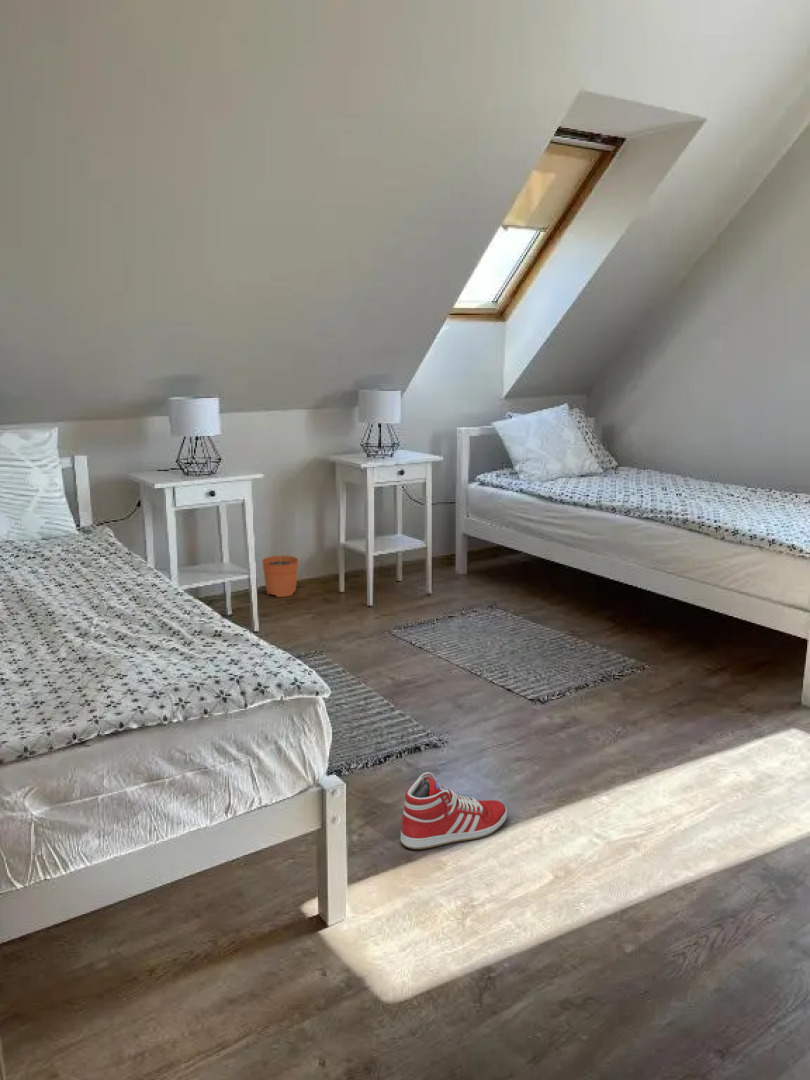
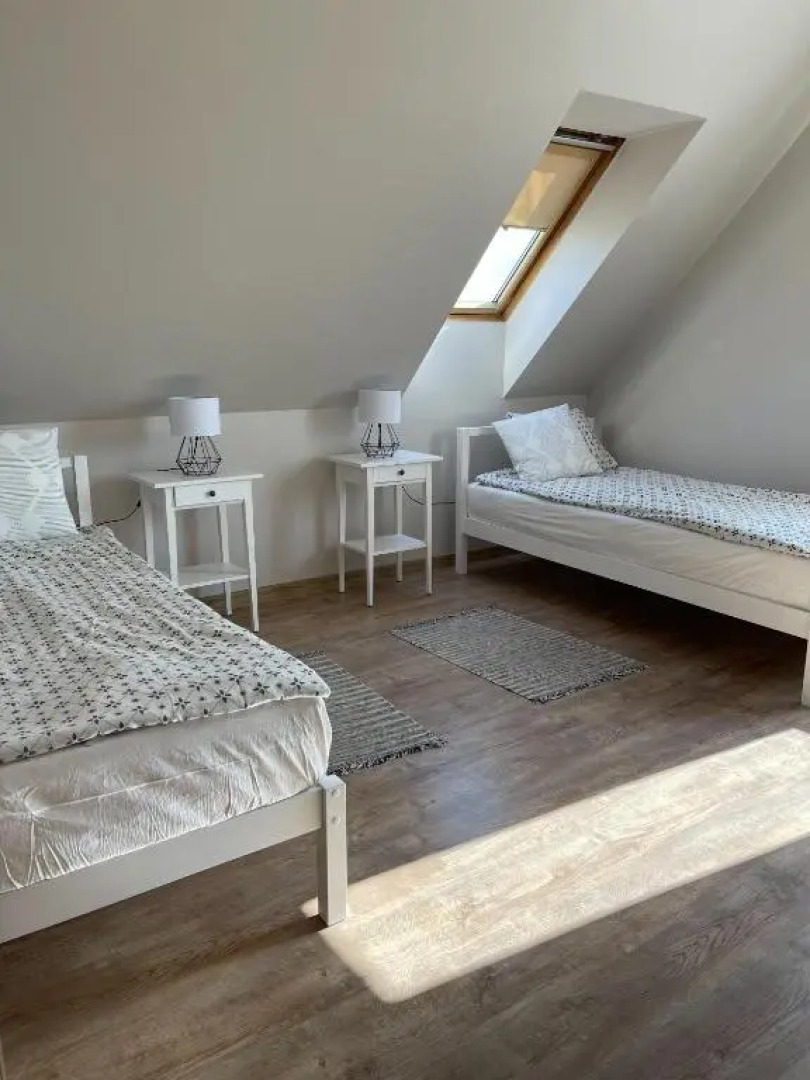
- sneaker [399,771,508,850]
- plant pot [261,541,300,598]
